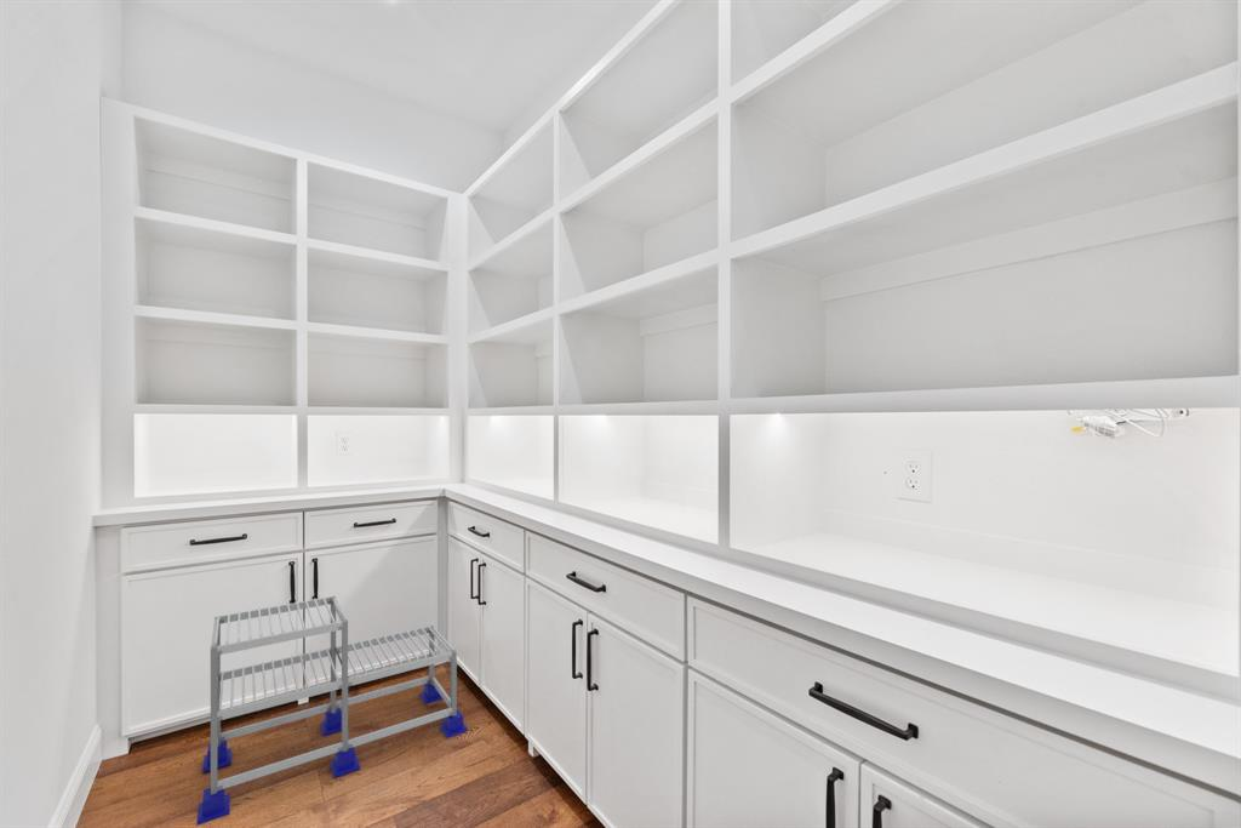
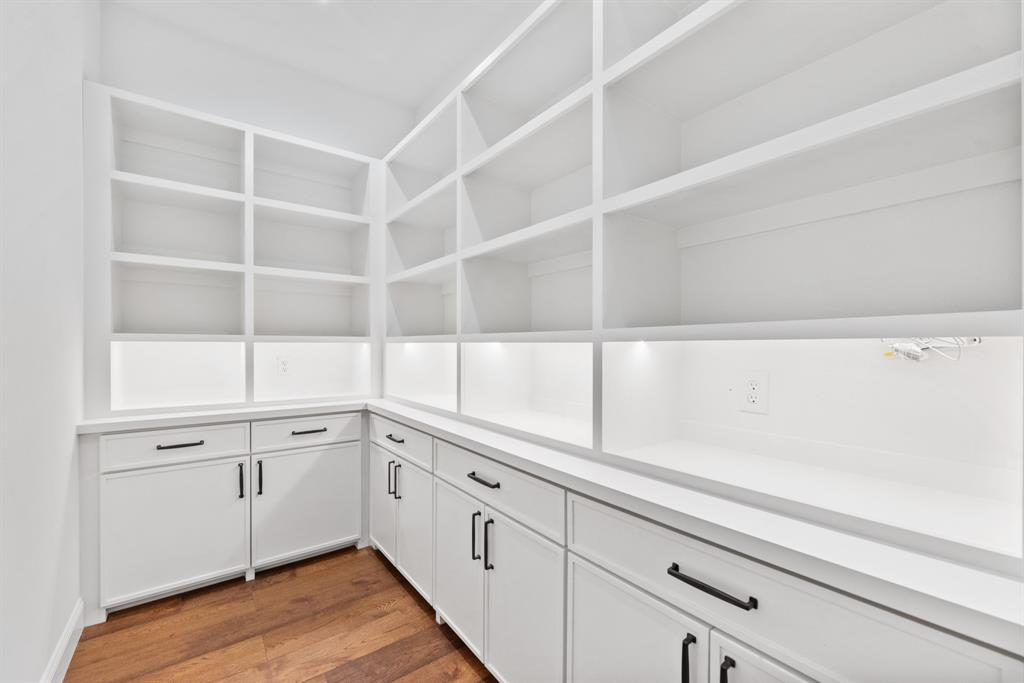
- step stool [195,595,469,827]
